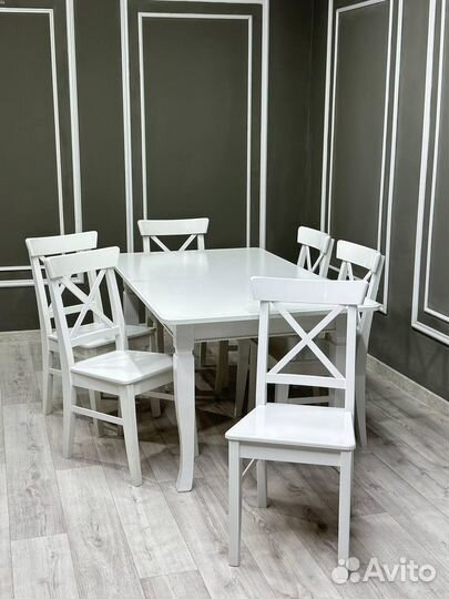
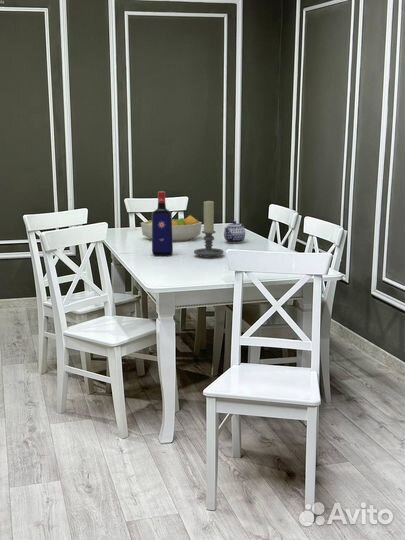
+ teapot [223,220,246,244]
+ fruit bowl [140,214,203,242]
+ liquor bottle [151,190,174,257]
+ candle holder [193,199,225,259]
